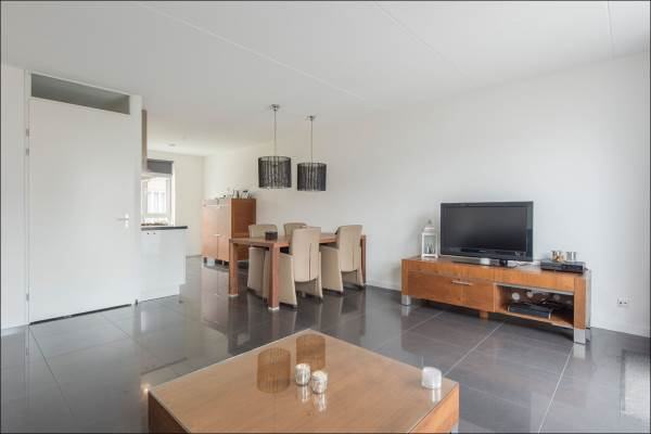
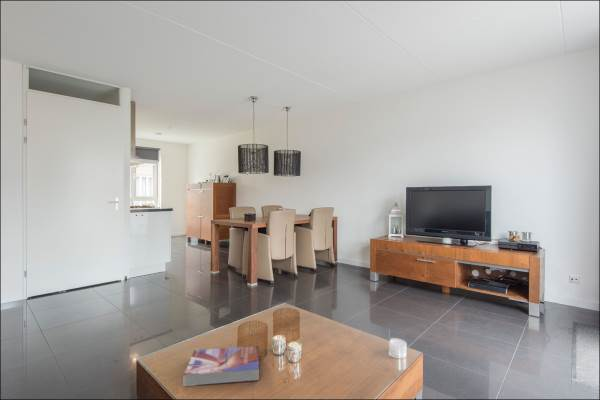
+ textbook [182,345,260,387]
